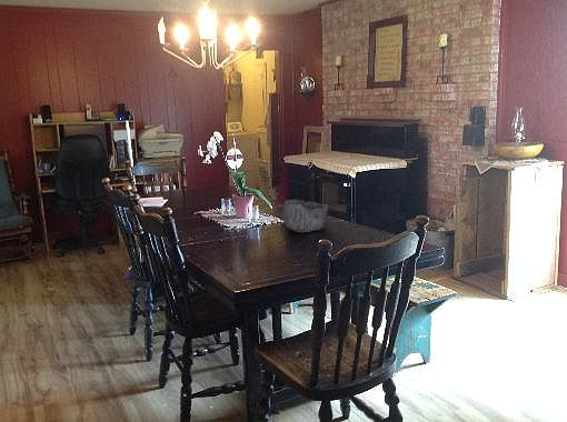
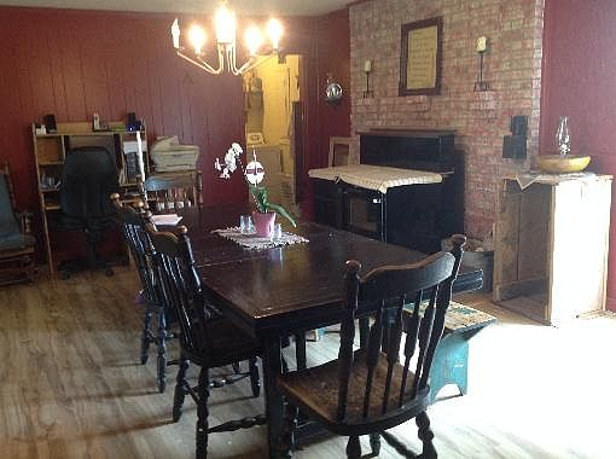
- bowl [280,199,329,233]
